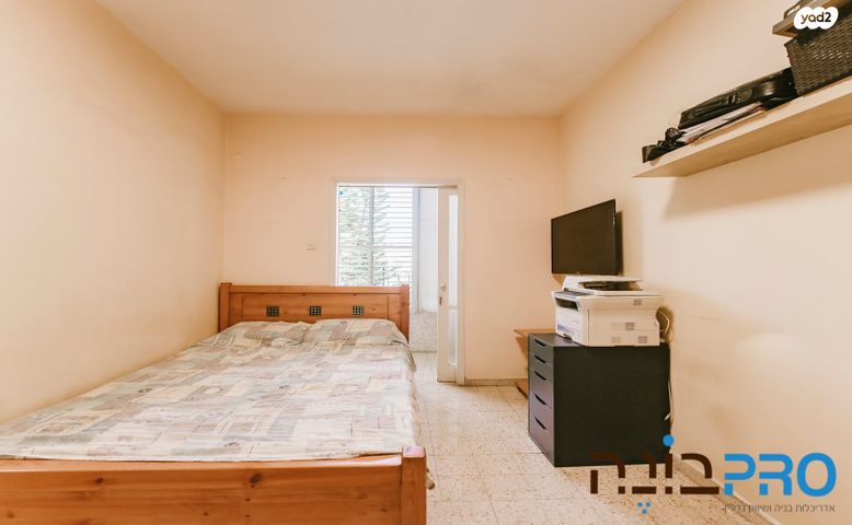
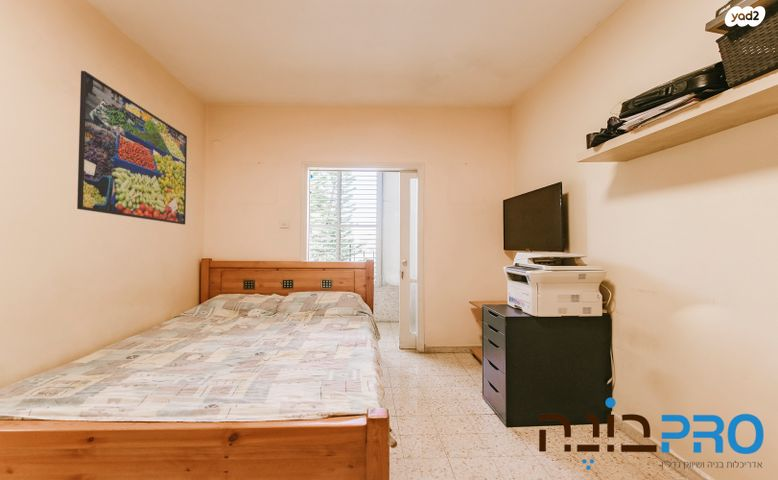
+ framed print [76,70,188,225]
